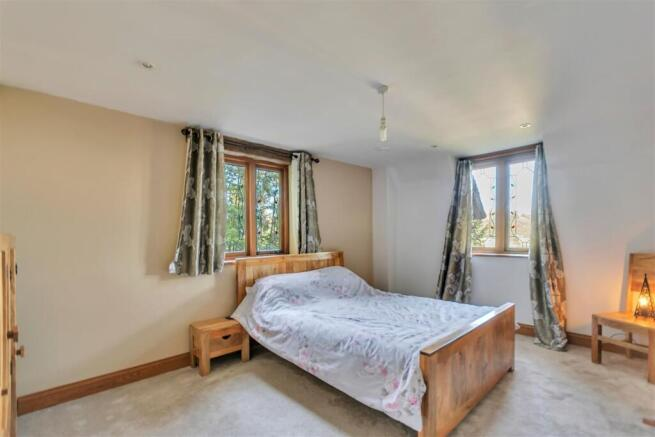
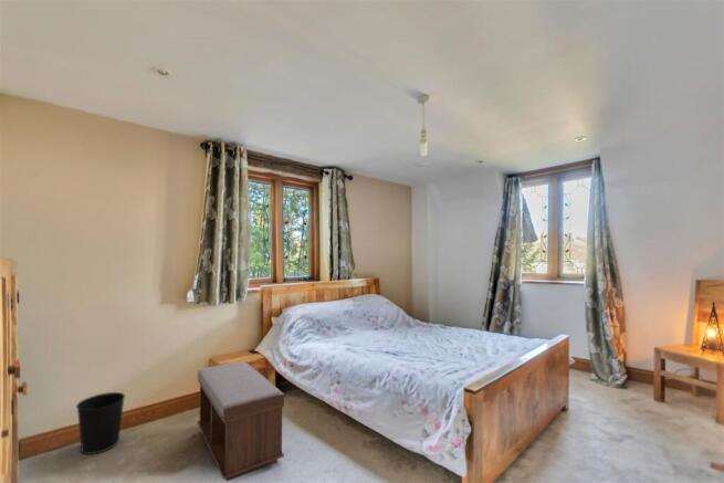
+ bench [197,360,285,482]
+ wastebasket [75,391,126,455]
